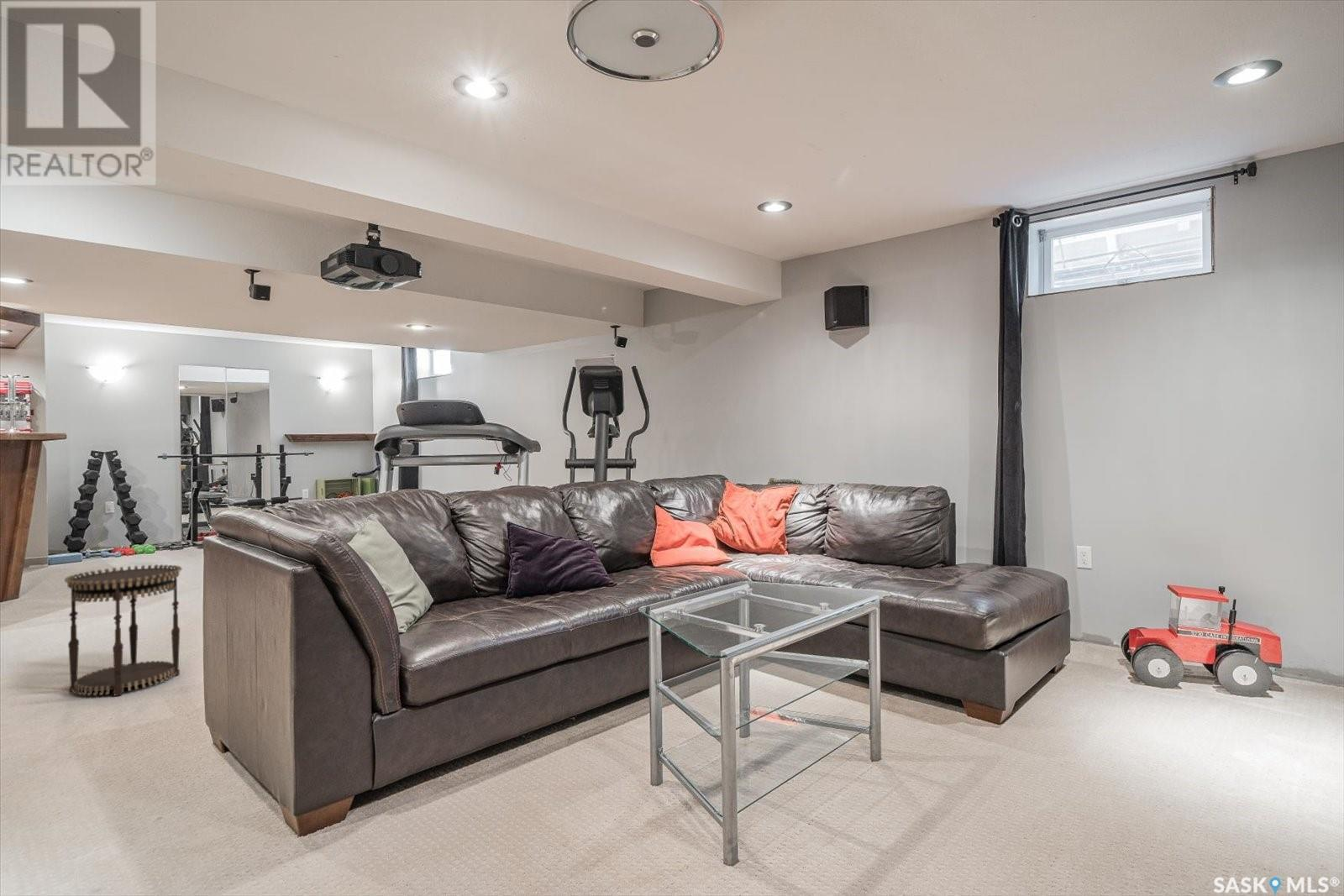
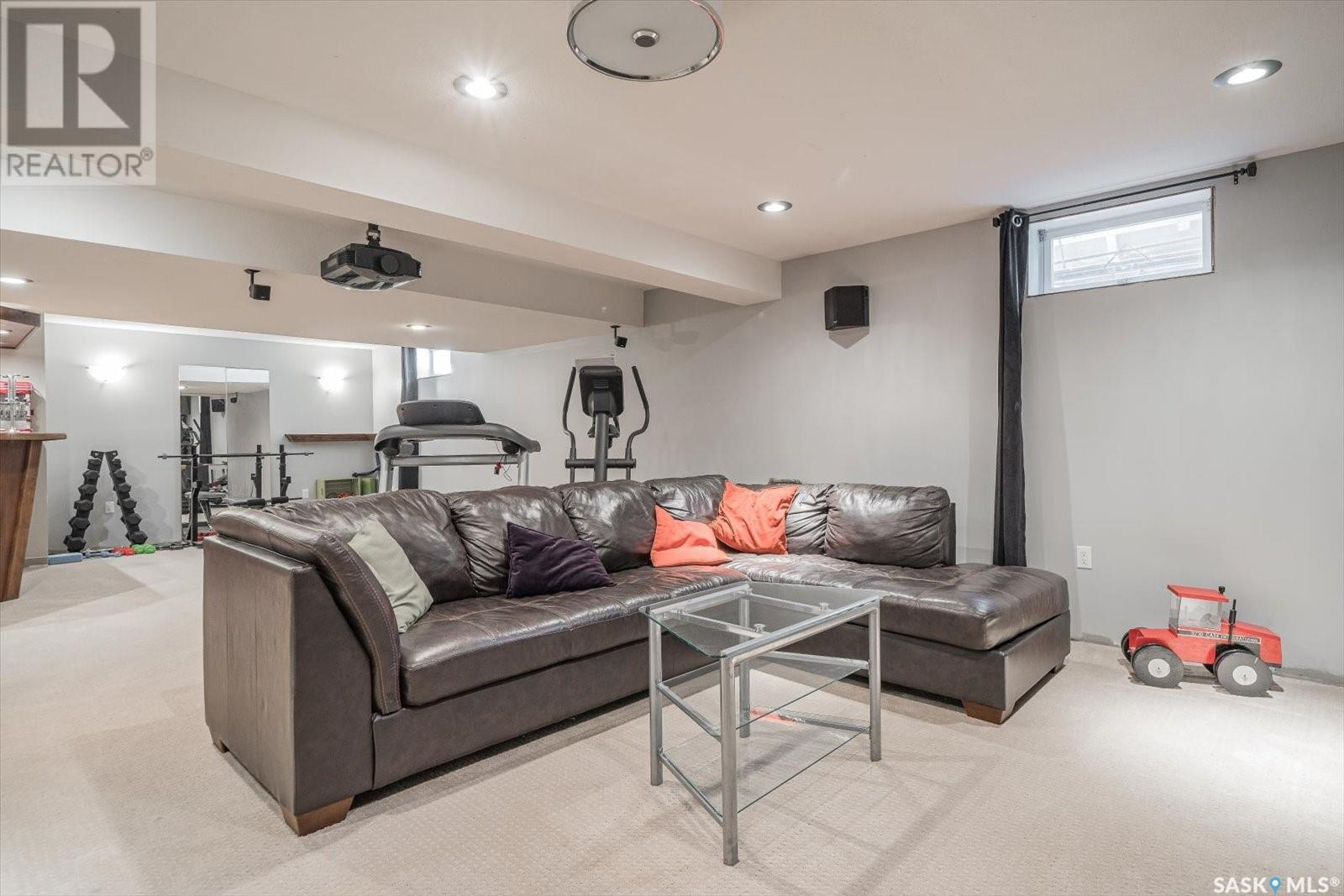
- side table [64,563,183,697]
